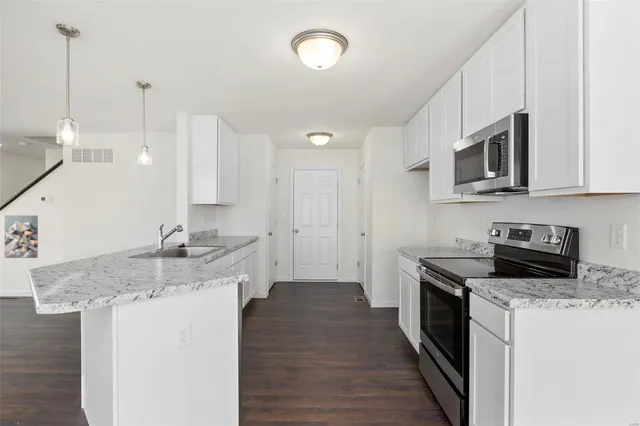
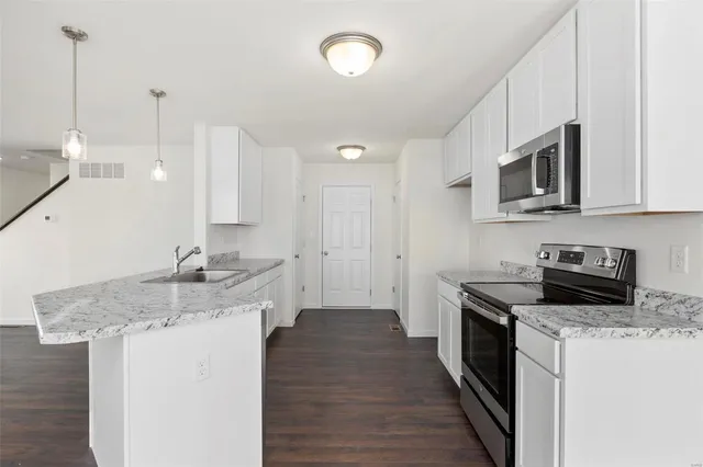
- wall art [4,214,39,259]
